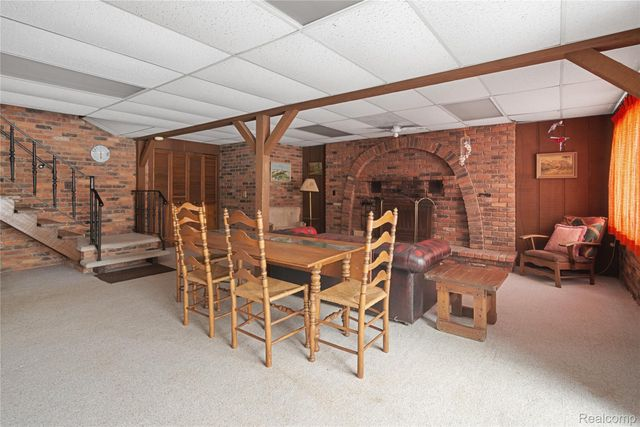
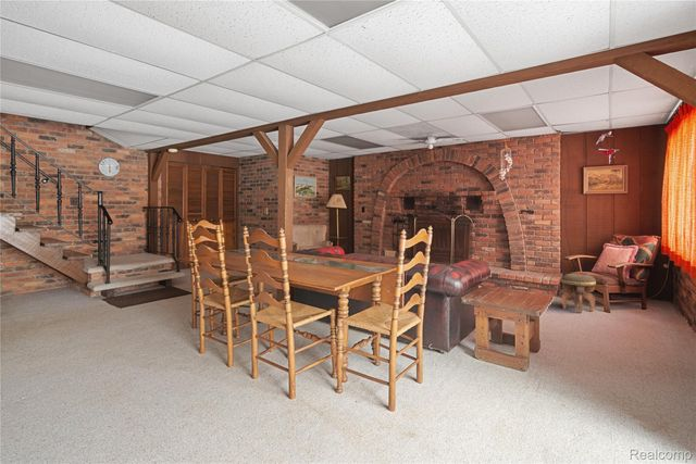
+ footstool [560,273,597,314]
